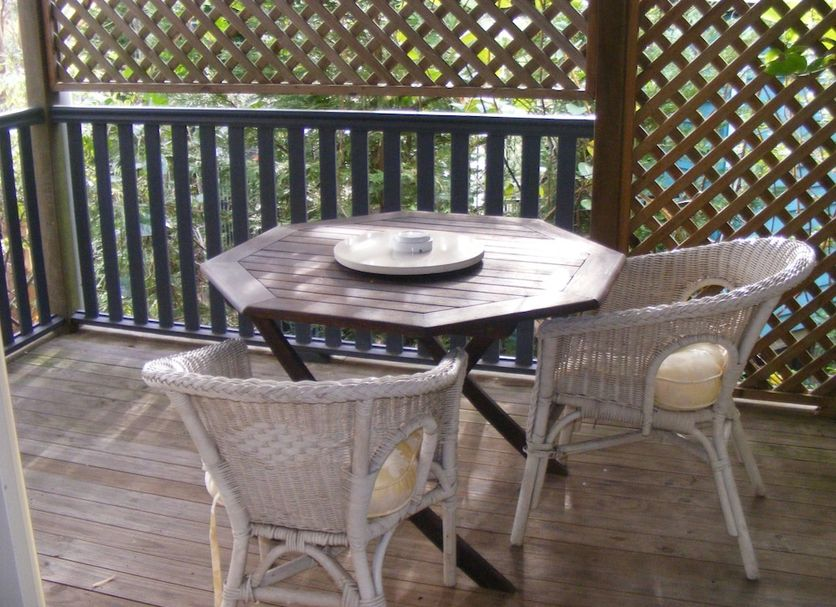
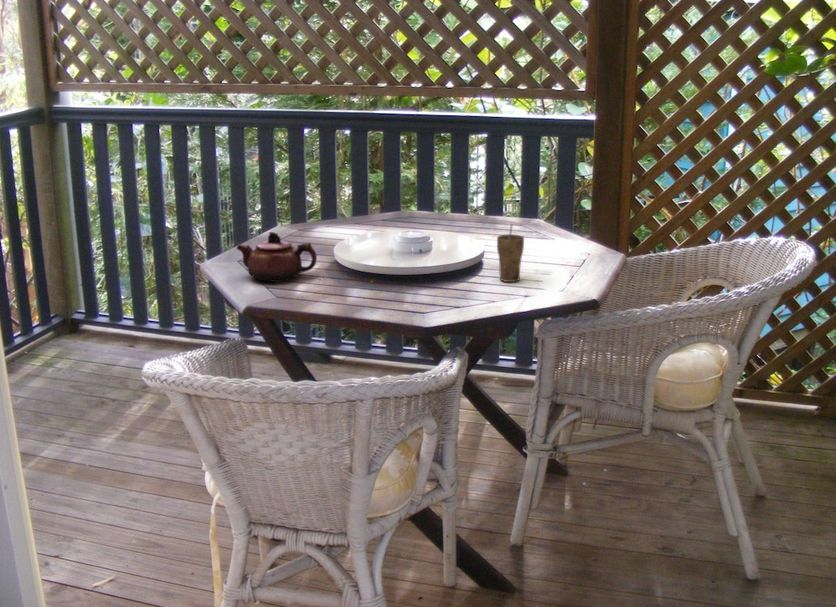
+ cup [496,223,525,283]
+ teapot [236,231,318,283]
